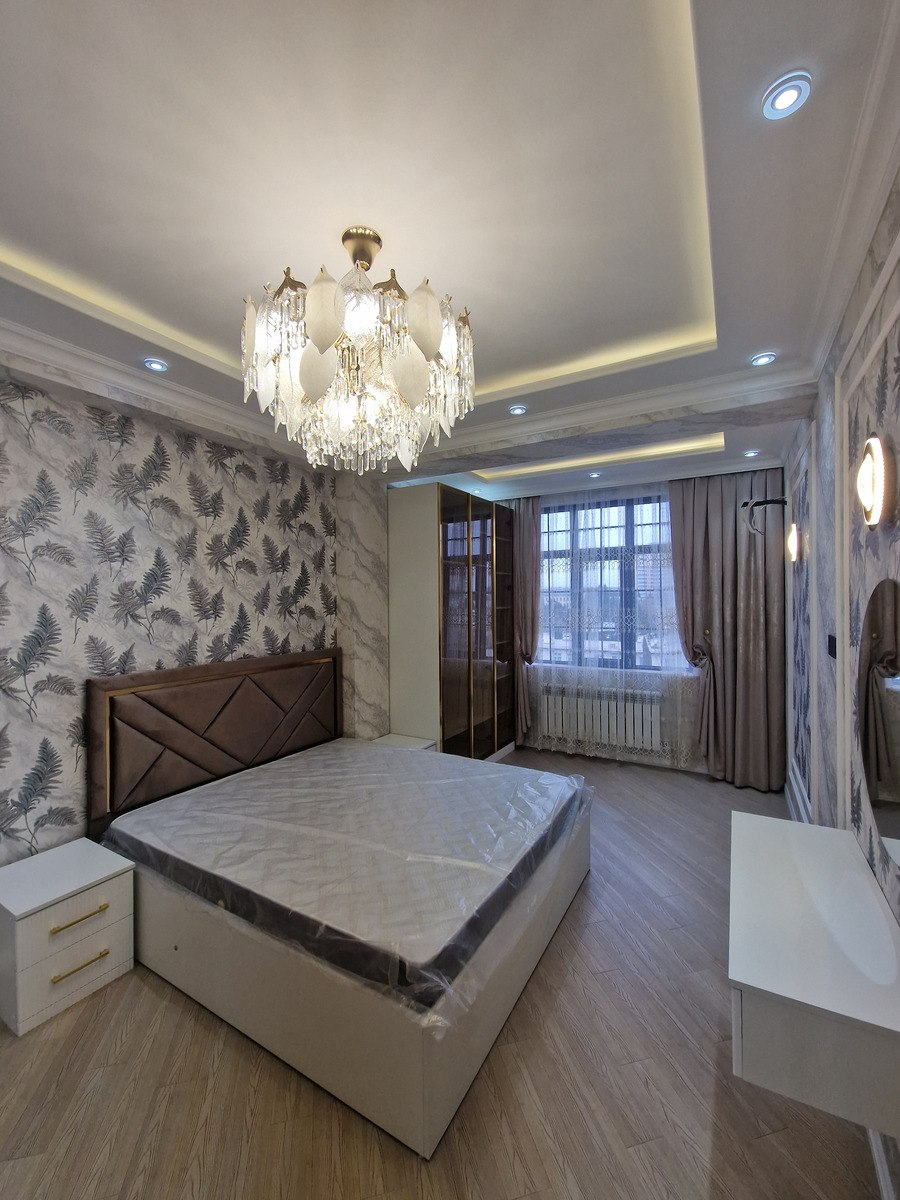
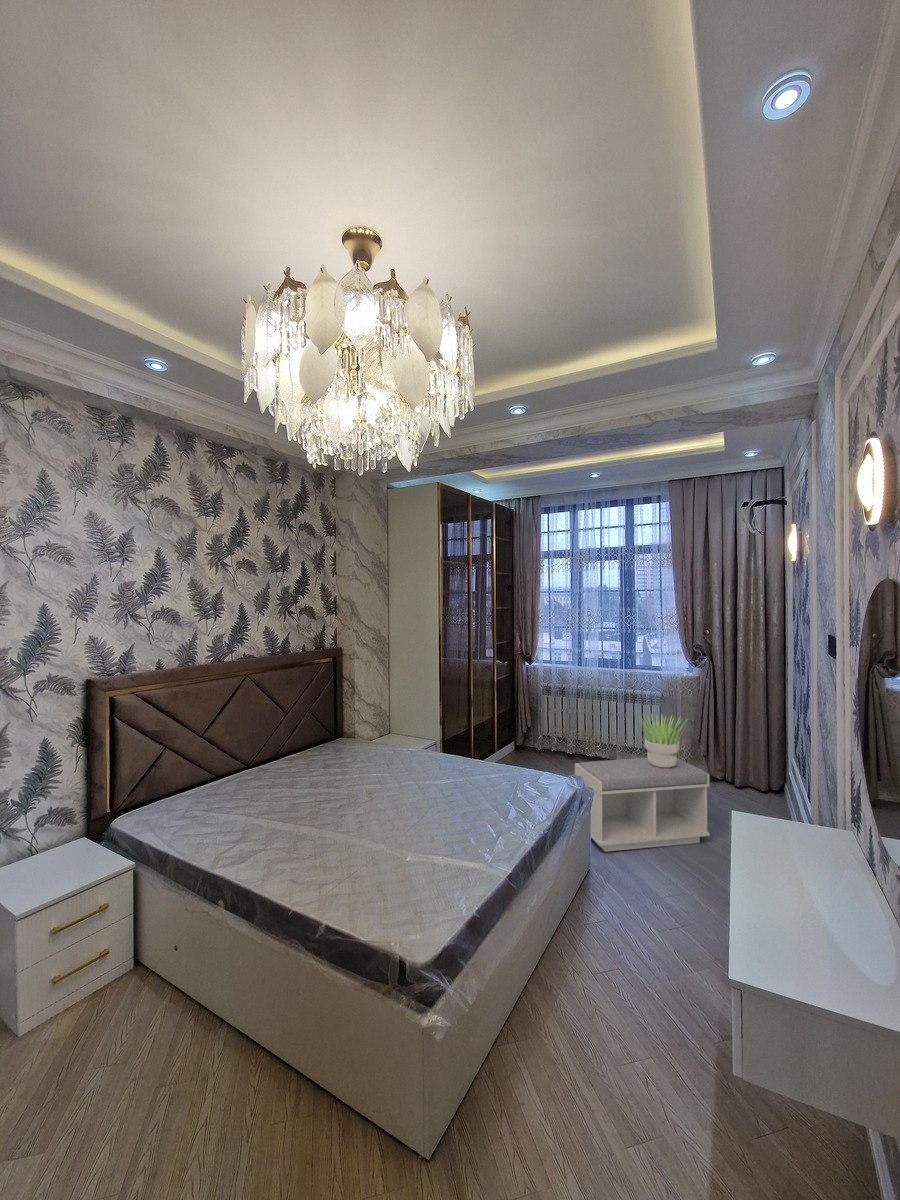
+ potted plant [635,713,689,768]
+ bench [574,757,711,853]
